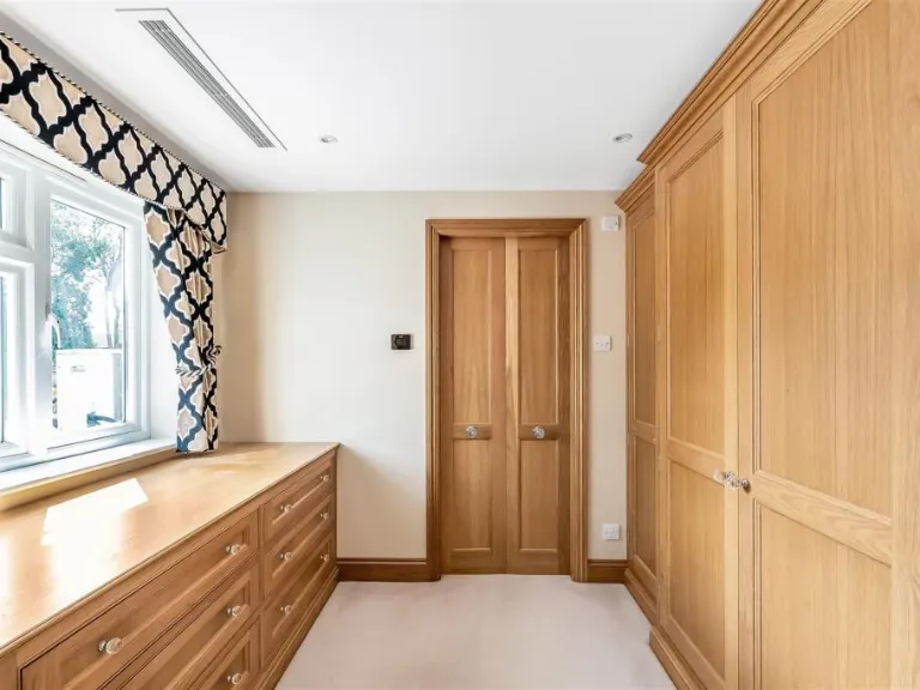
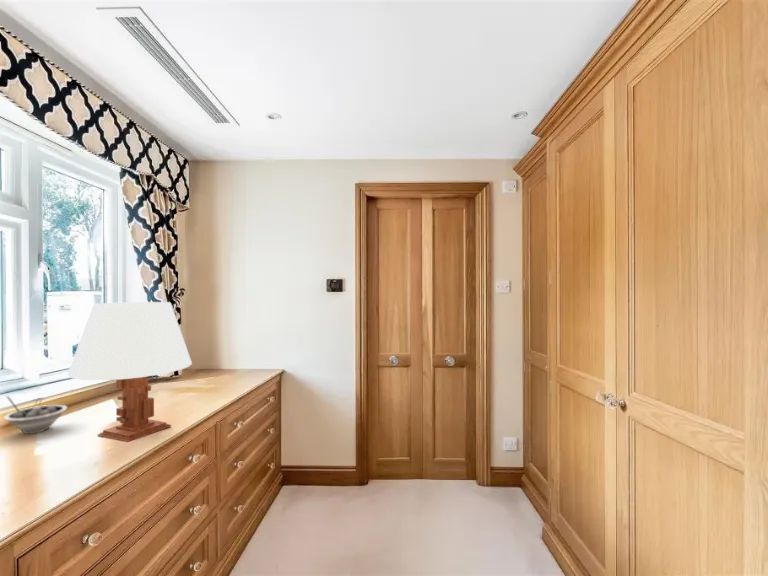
+ bowl [3,395,68,435]
+ table lamp [66,301,193,443]
